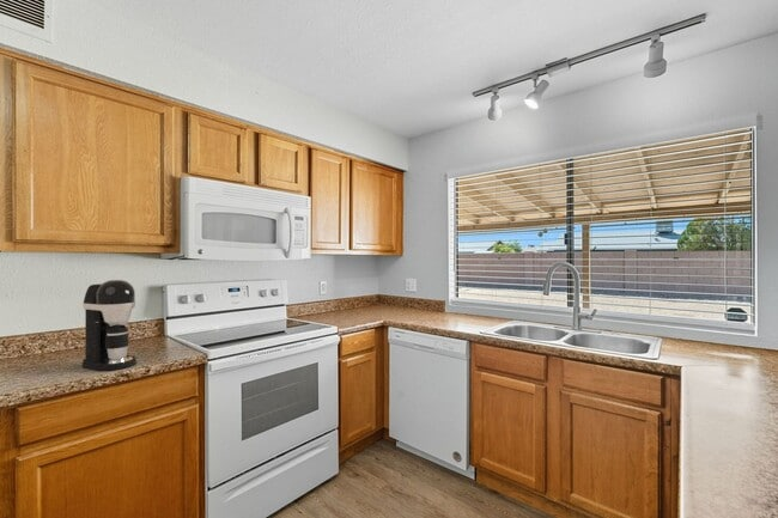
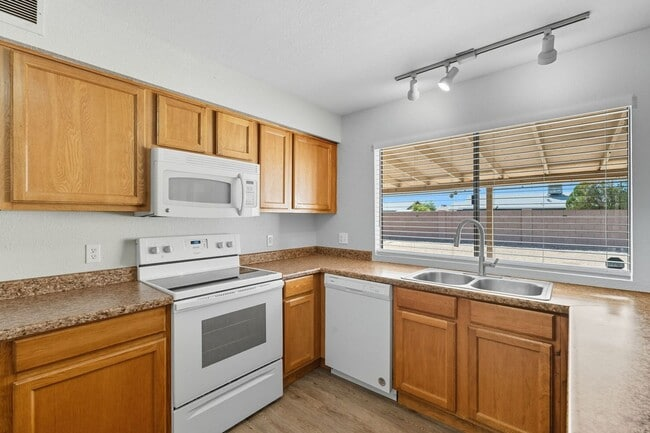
- coffee maker [80,279,138,372]
